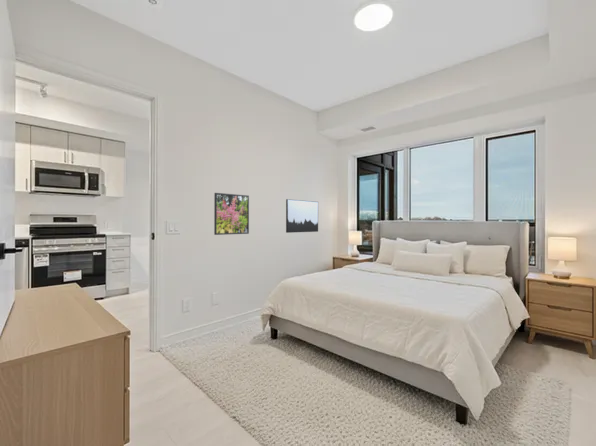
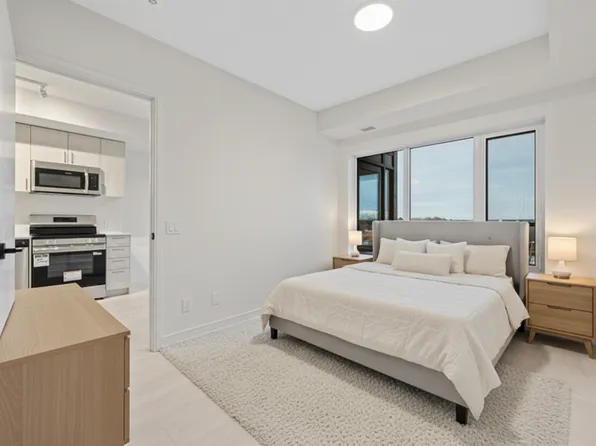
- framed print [213,192,250,236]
- wall art [285,198,319,234]
